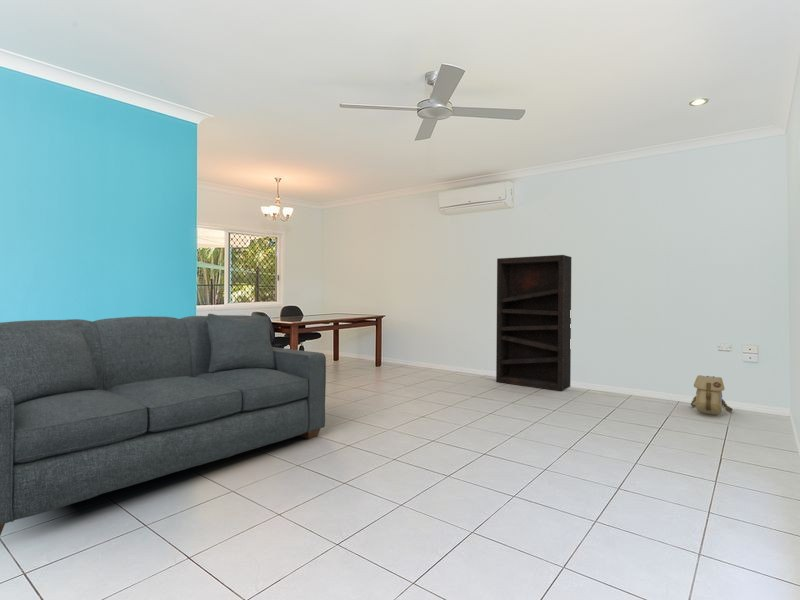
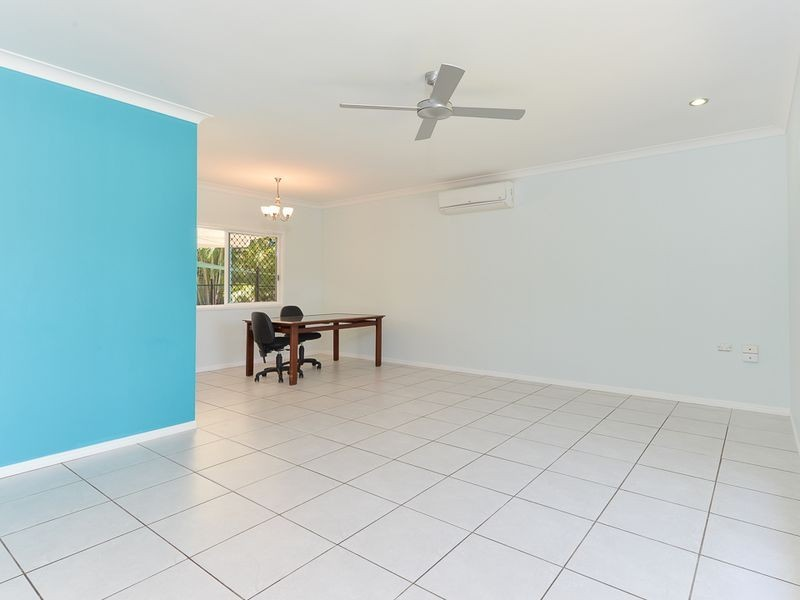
- sofa [0,313,327,536]
- backpack [690,374,734,416]
- bookshelf [495,254,572,392]
